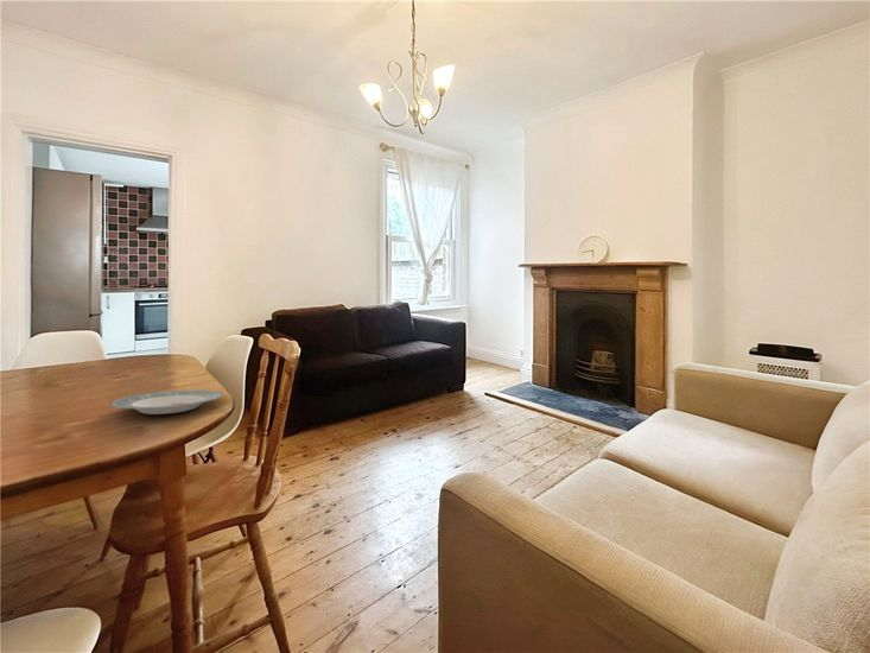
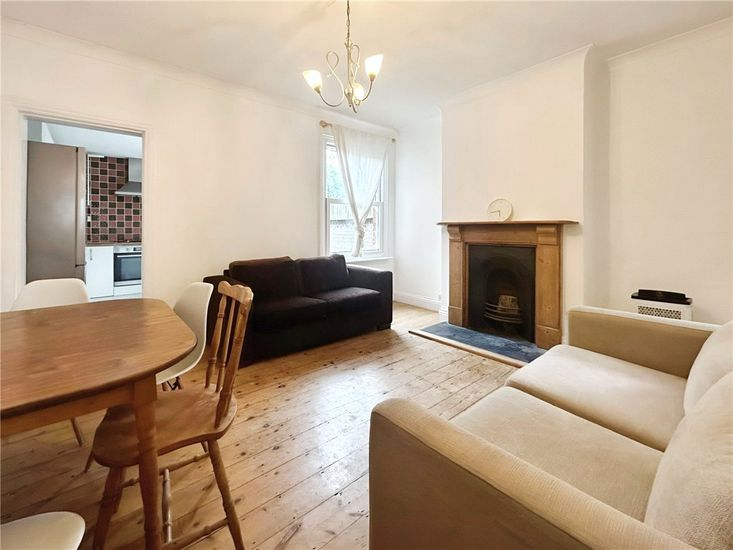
- plate [109,389,224,416]
